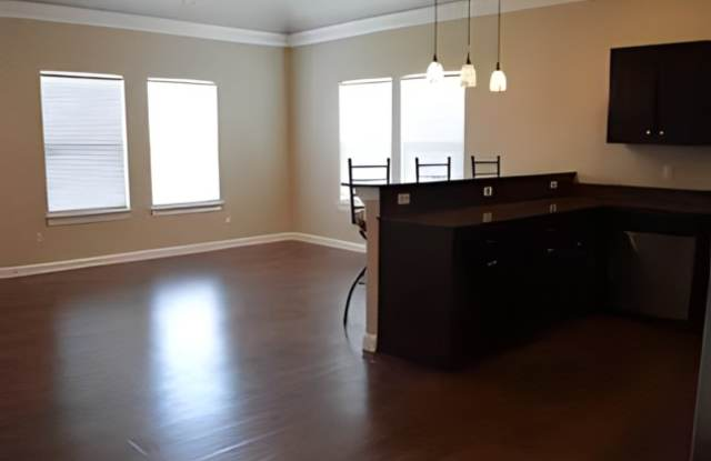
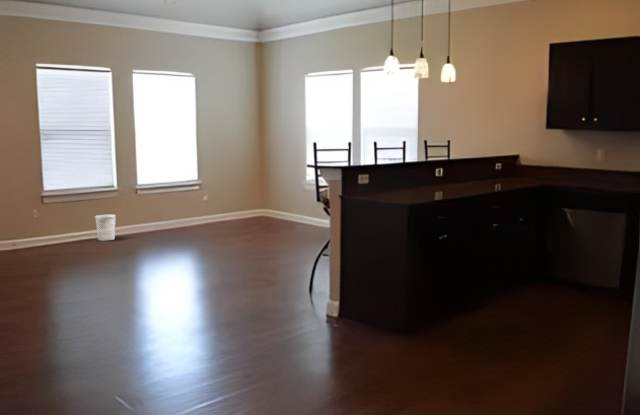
+ wastebasket [94,214,117,242]
